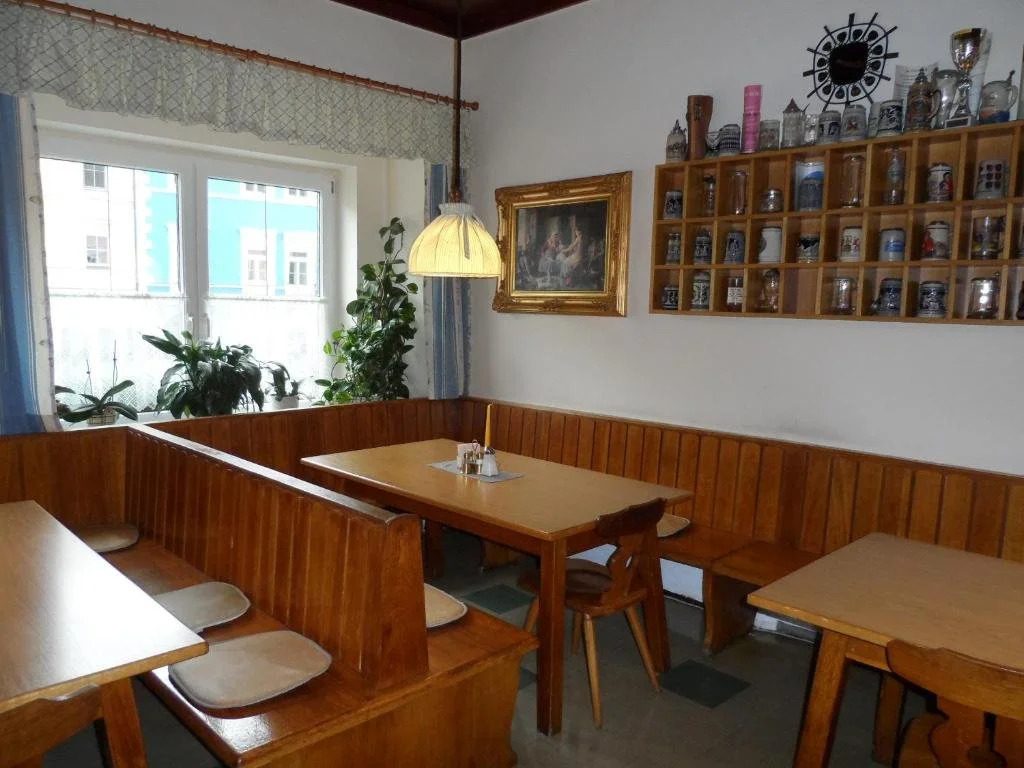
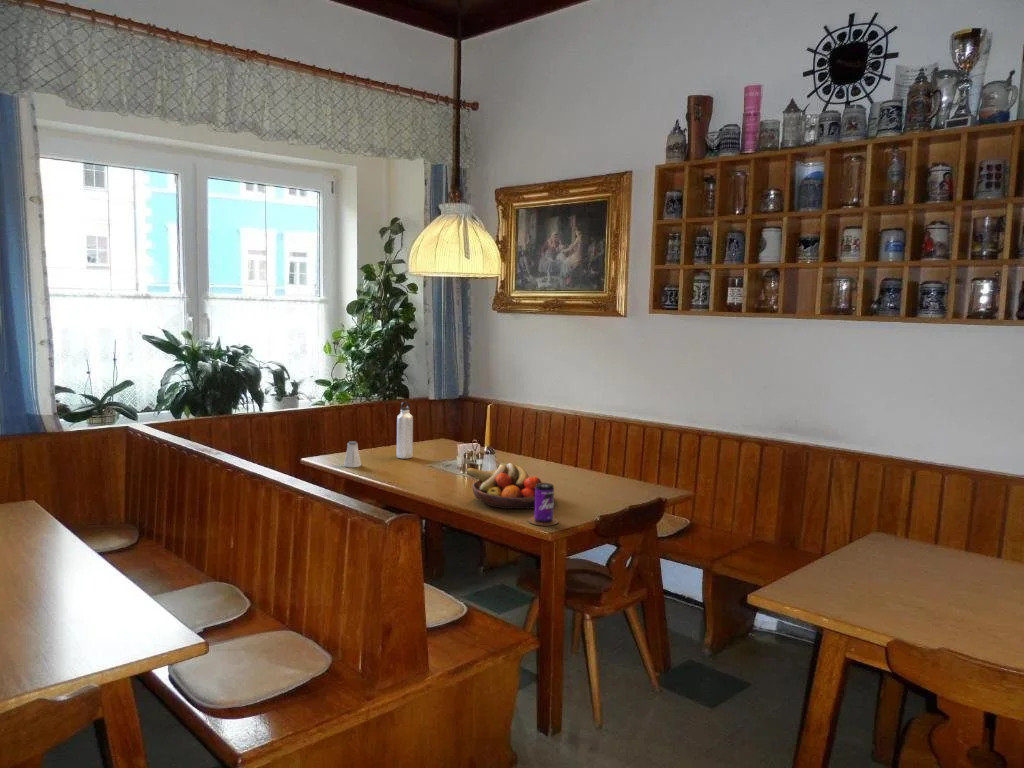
+ beverage can [528,482,559,527]
+ saltshaker [343,440,362,468]
+ water bottle [396,401,414,460]
+ fruit bowl [465,462,546,510]
